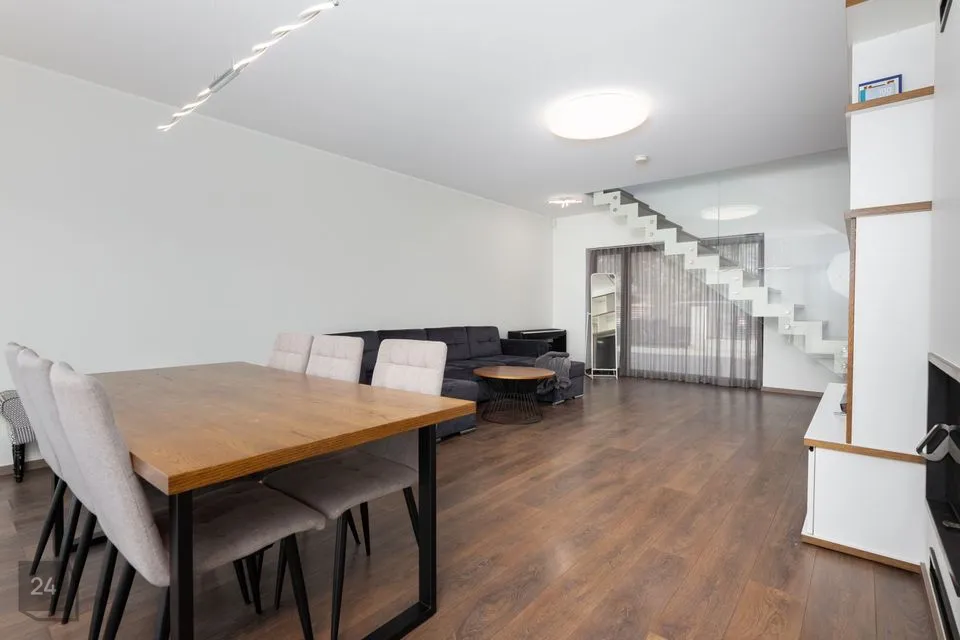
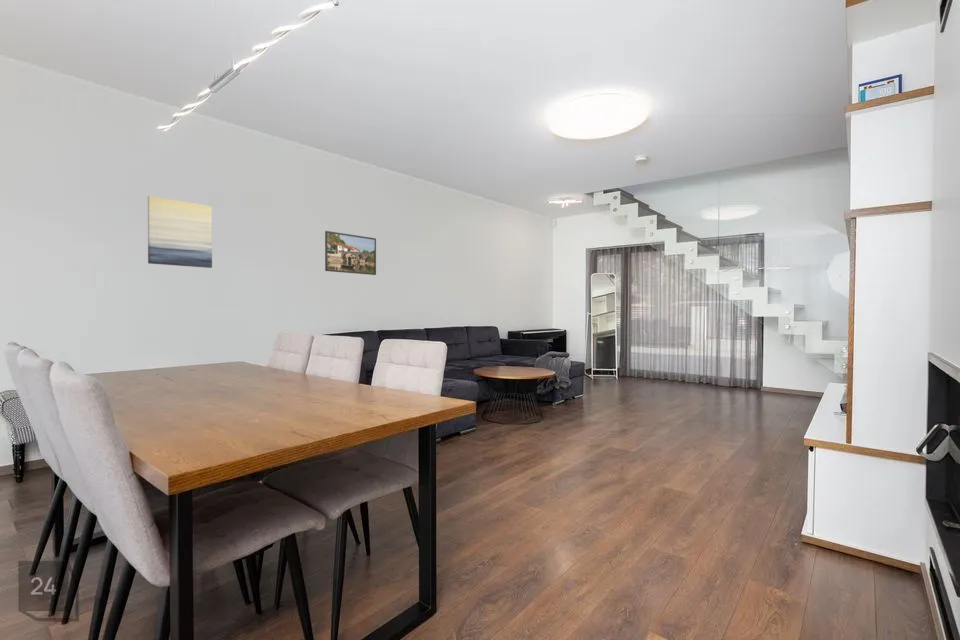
+ wall art [147,195,213,269]
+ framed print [324,230,377,276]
